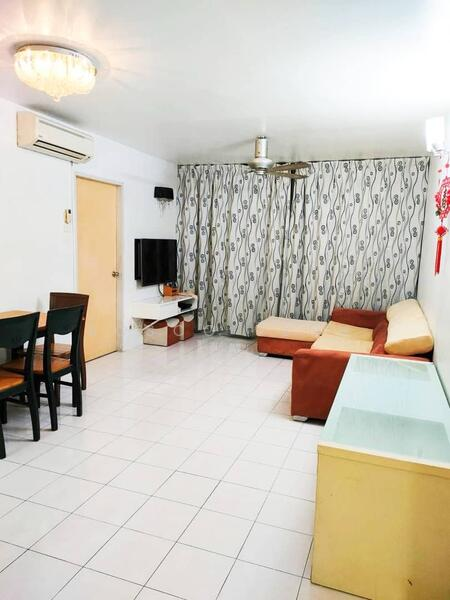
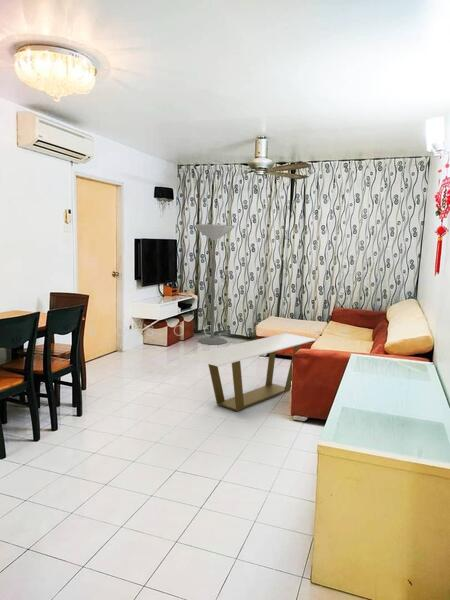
+ floor lamp [193,223,235,345]
+ coffee table [184,332,318,413]
